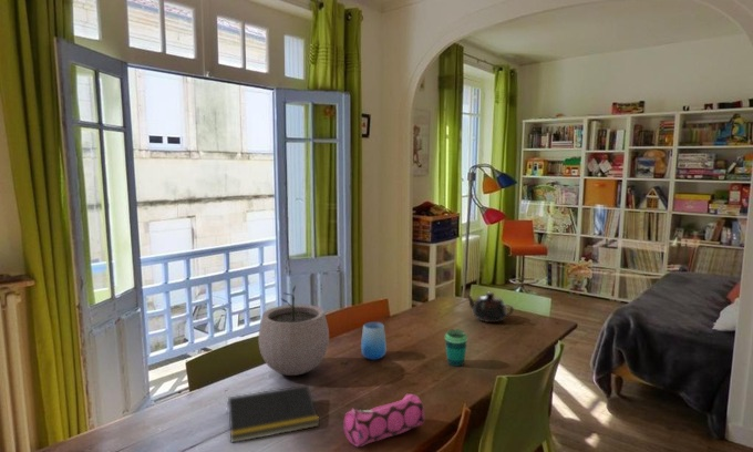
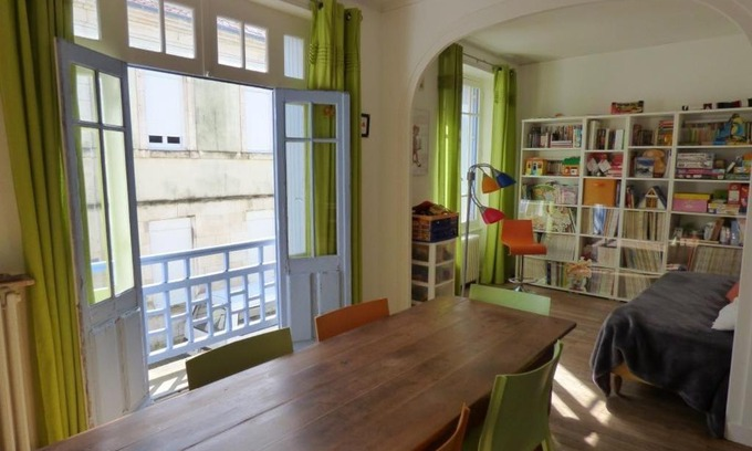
- plant pot [257,285,330,377]
- notepad [225,383,320,444]
- cup [360,321,388,361]
- cup [444,328,468,368]
- teapot [464,291,515,323]
- pencil case [342,392,425,448]
